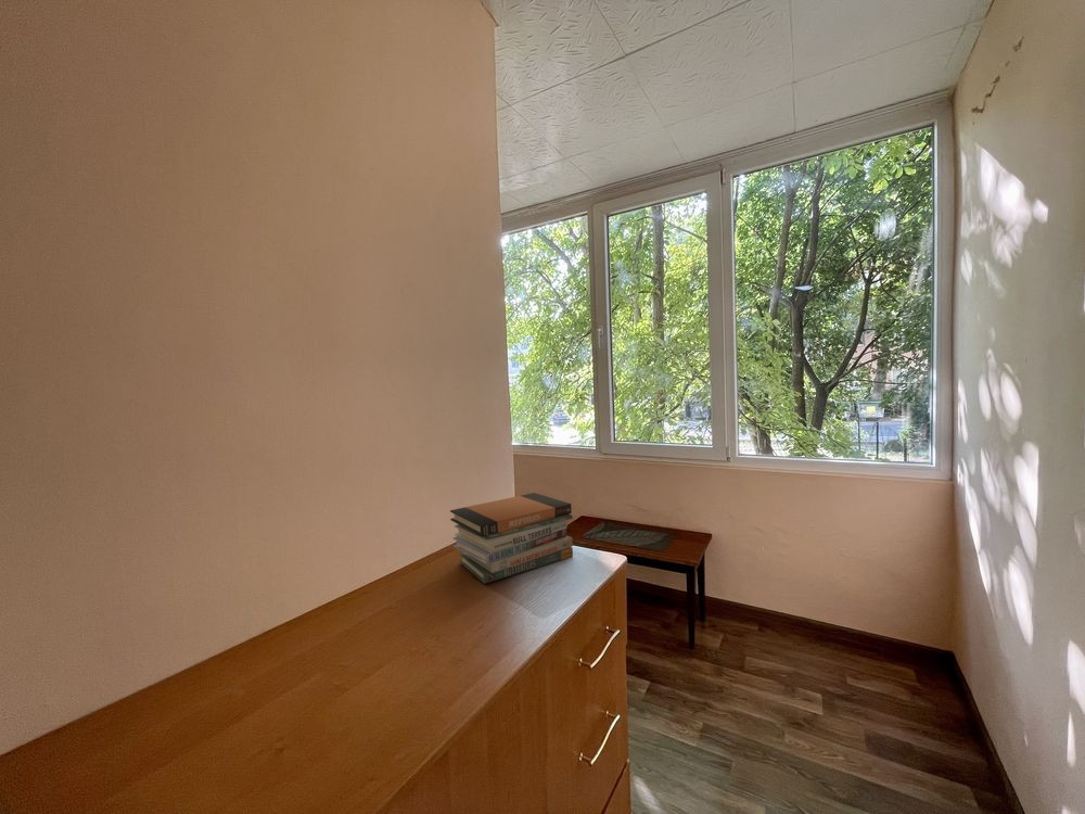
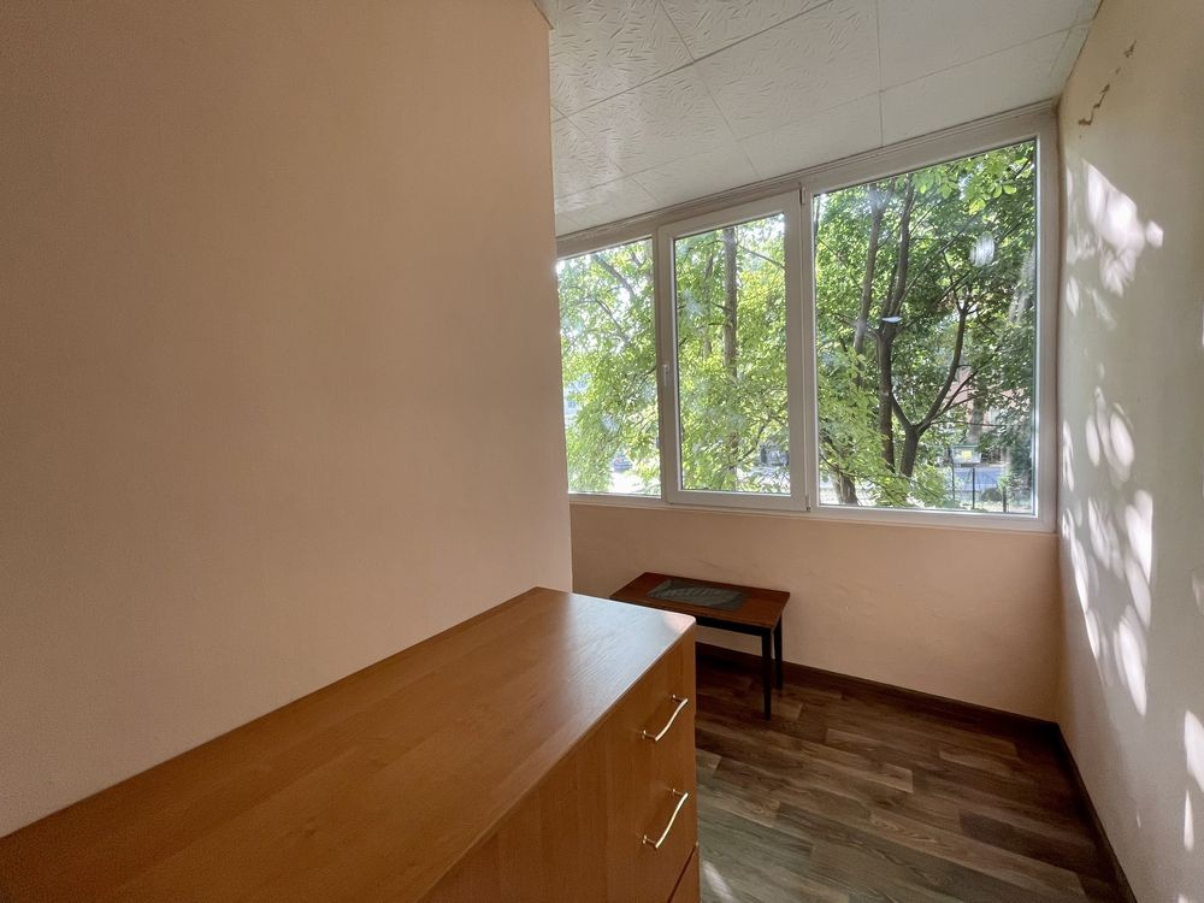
- book stack [449,492,574,585]
